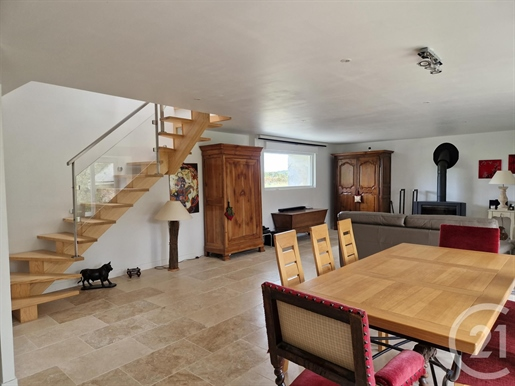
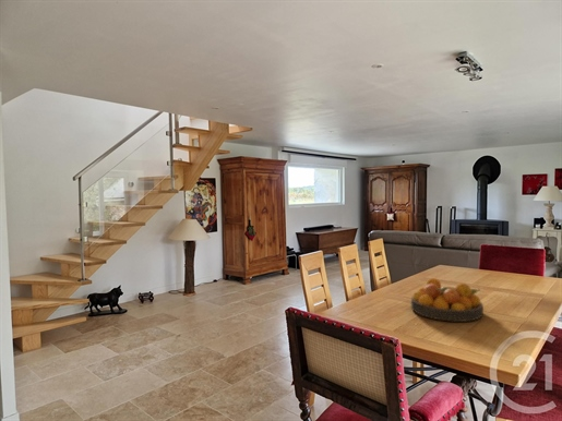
+ fruit bowl [410,277,485,323]
